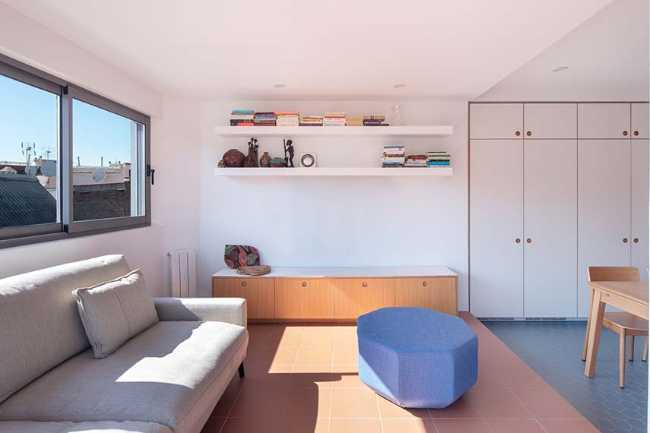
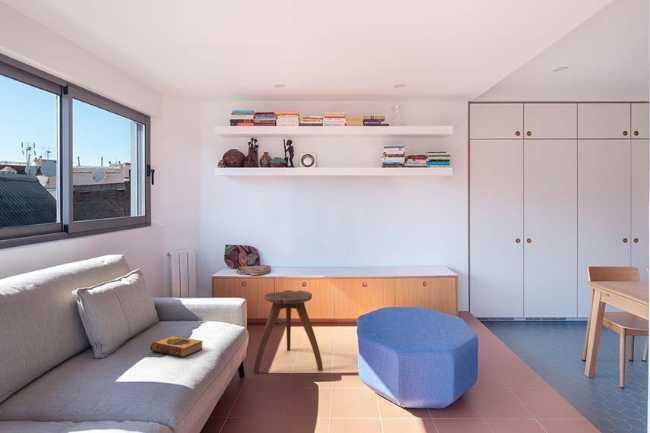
+ stool [253,289,324,374]
+ hardback book [149,335,204,358]
